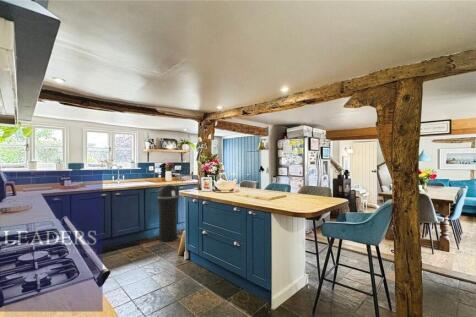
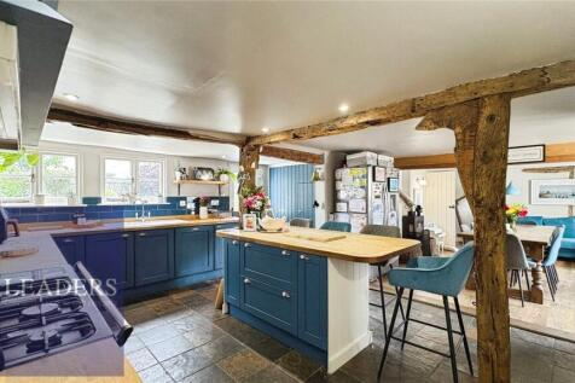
- trash can [156,184,179,243]
